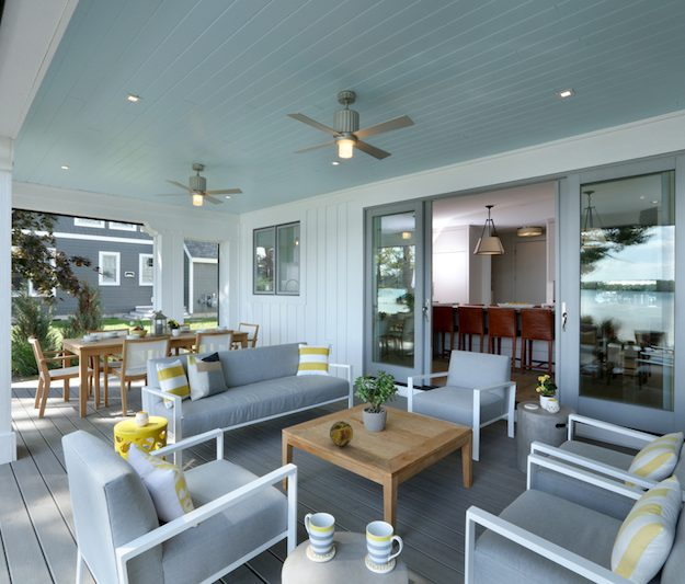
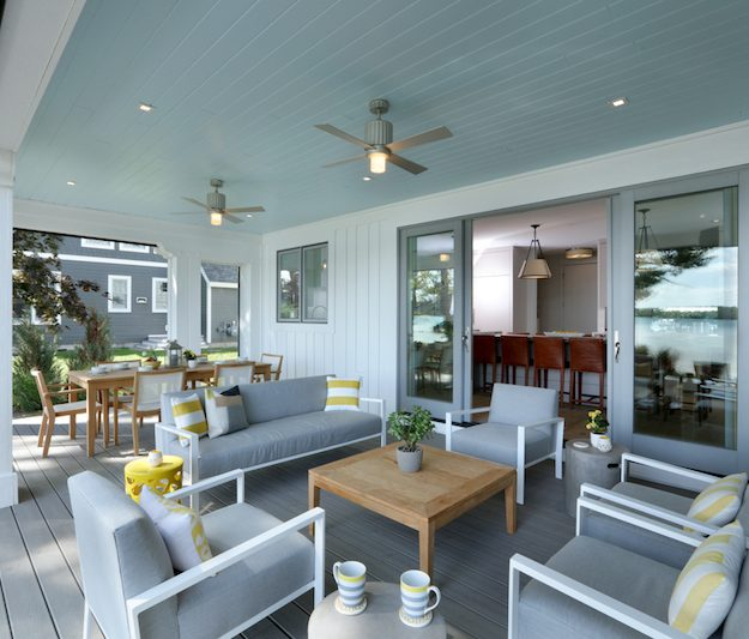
- decorative orb [329,420,354,447]
